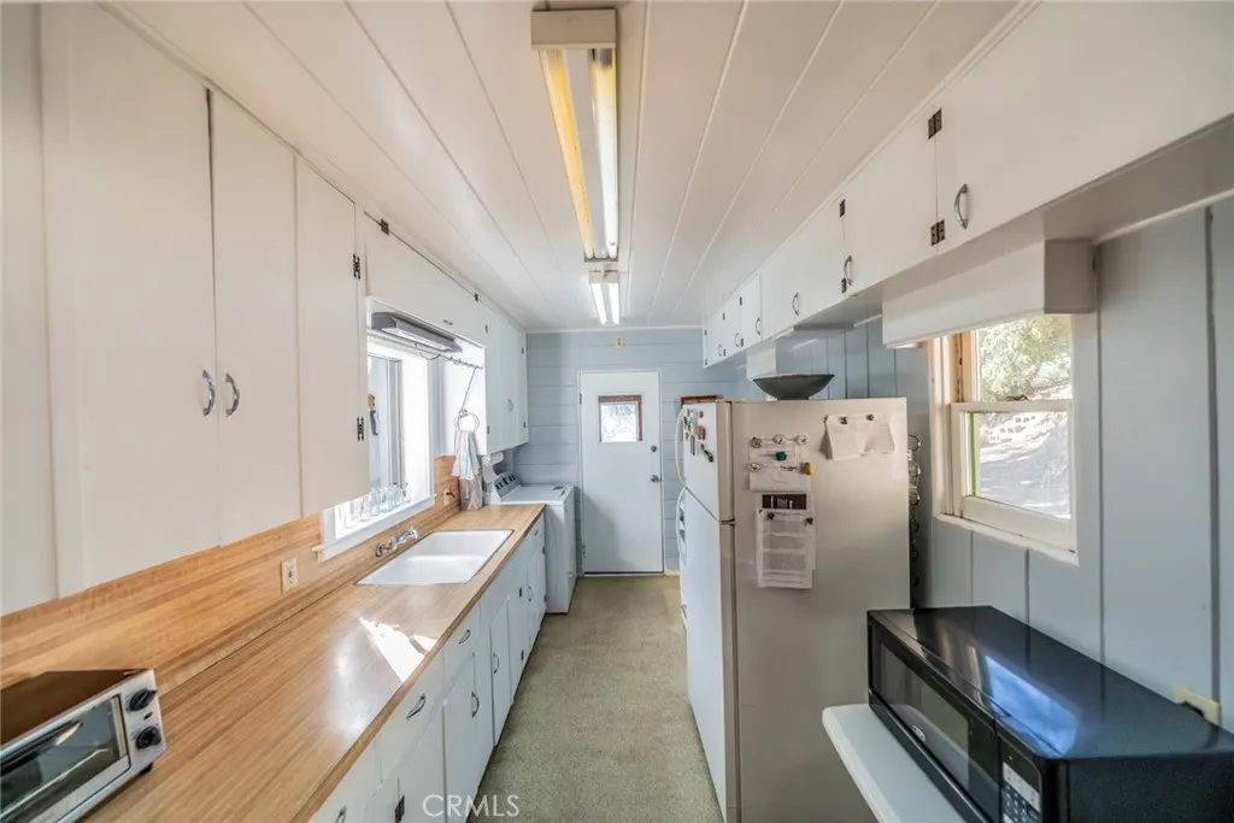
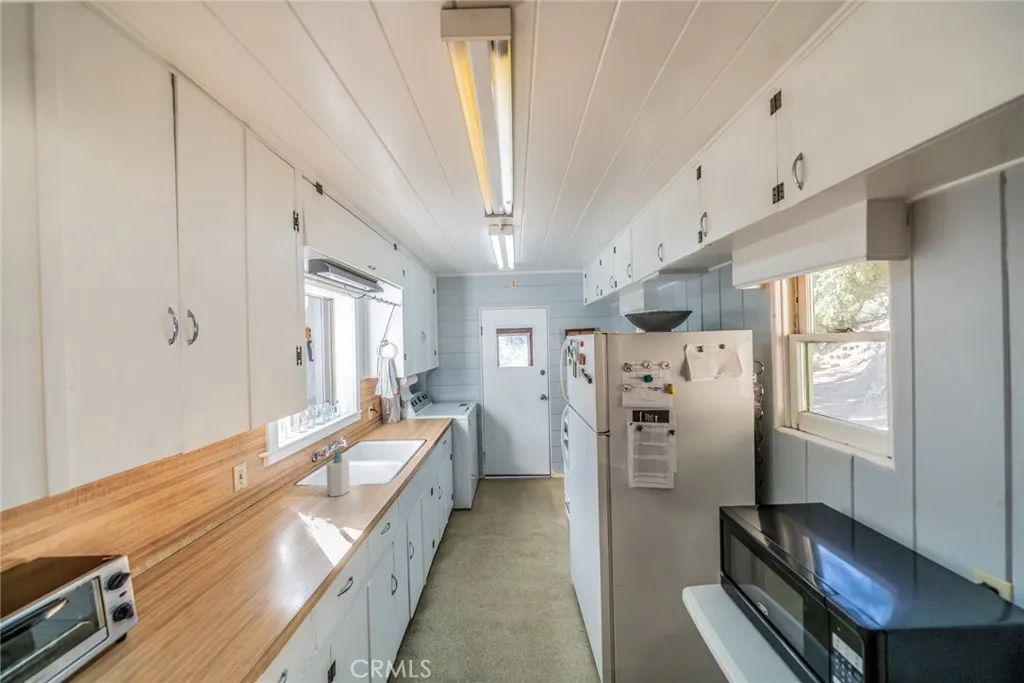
+ soap bottle [326,447,351,498]
